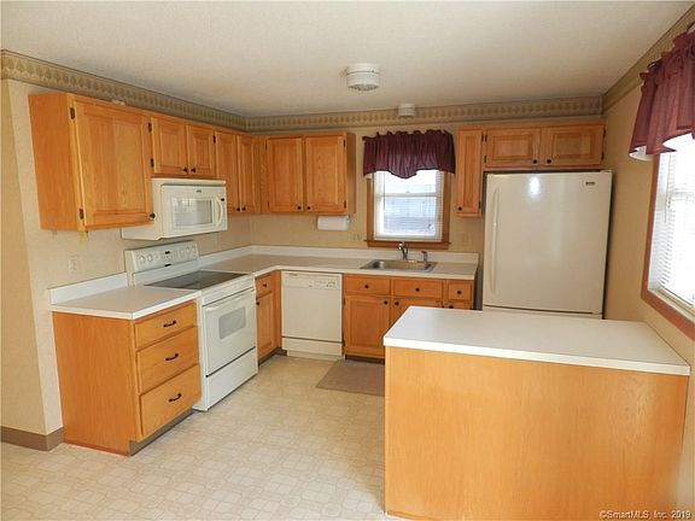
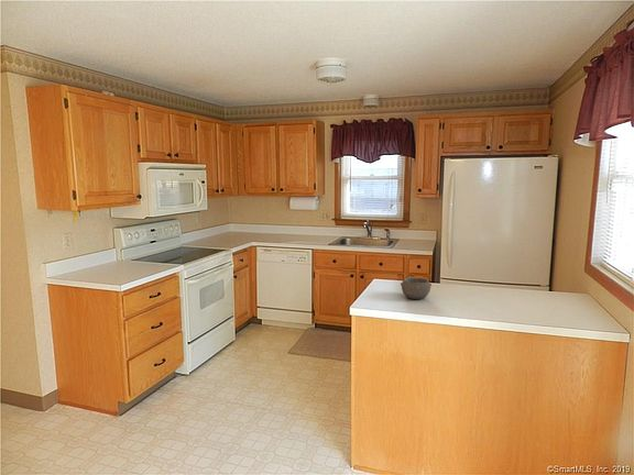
+ bowl [400,276,433,300]
